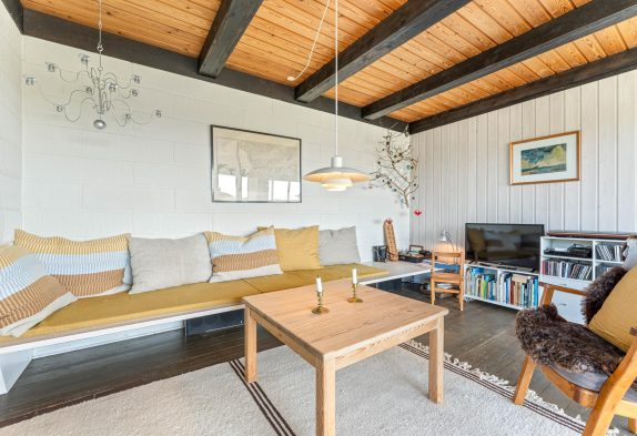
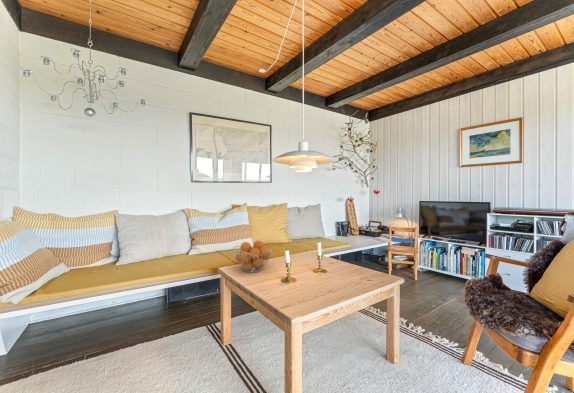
+ fruit basket [232,240,273,274]
